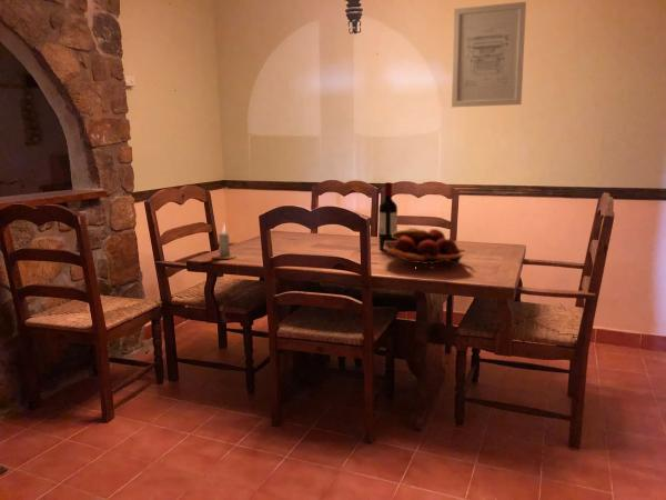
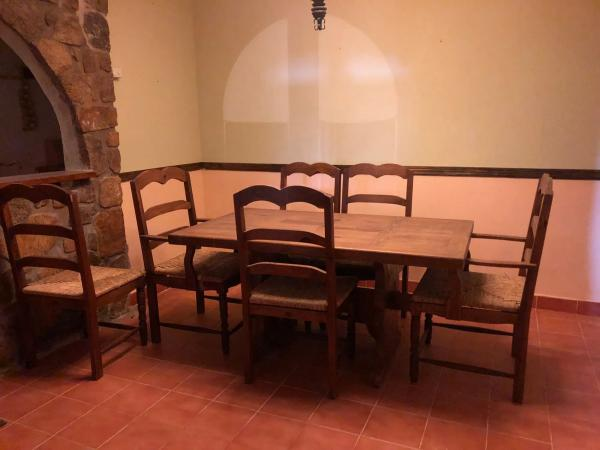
- fruit basket [382,227,466,271]
- wine bottle [379,181,398,250]
- candle [212,222,238,260]
- wall art [451,0,527,108]
